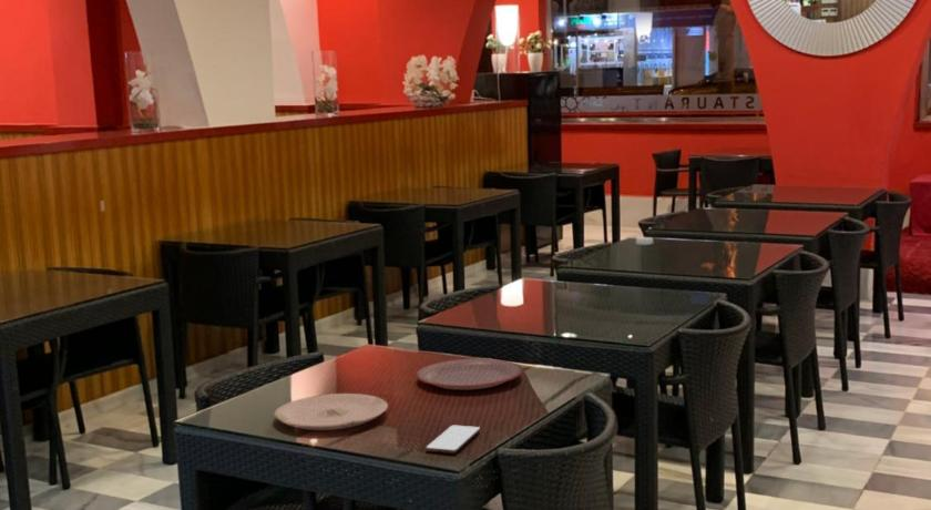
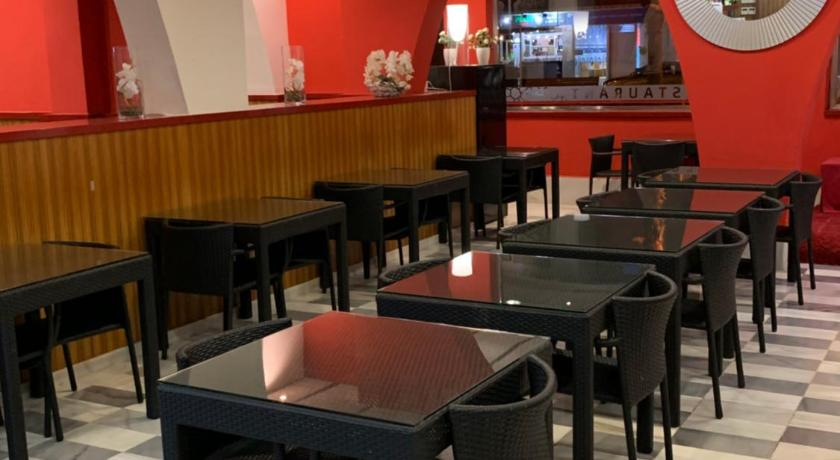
- smartphone [424,425,481,455]
- plate [416,358,523,391]
- plate [273,392,389,431]
